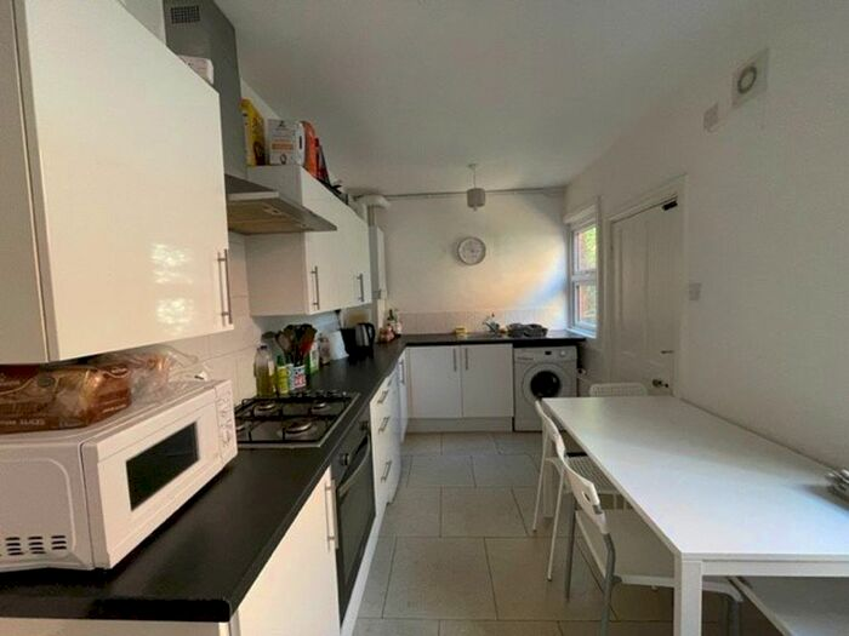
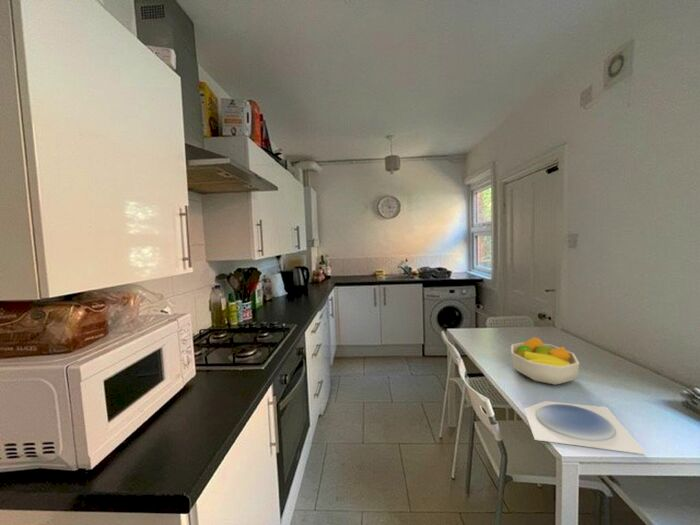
+ plate [523,400,647,455]
+ fruit bowl [510,336,580,386]
